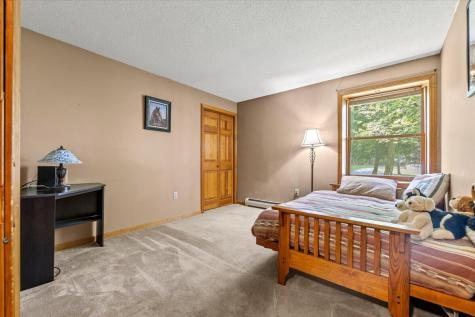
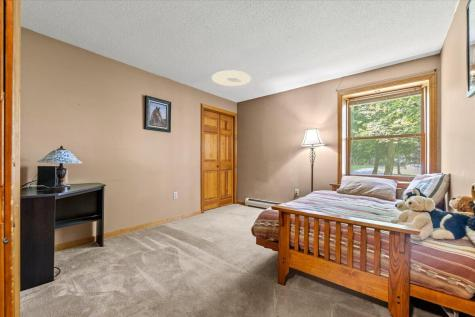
+ ceiling light [211,69,252,87]
